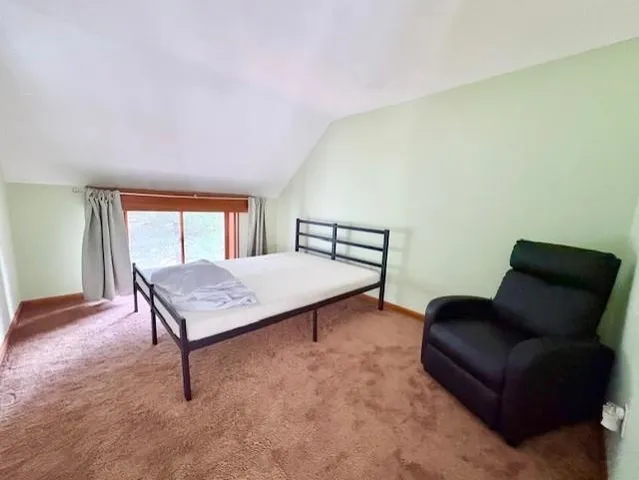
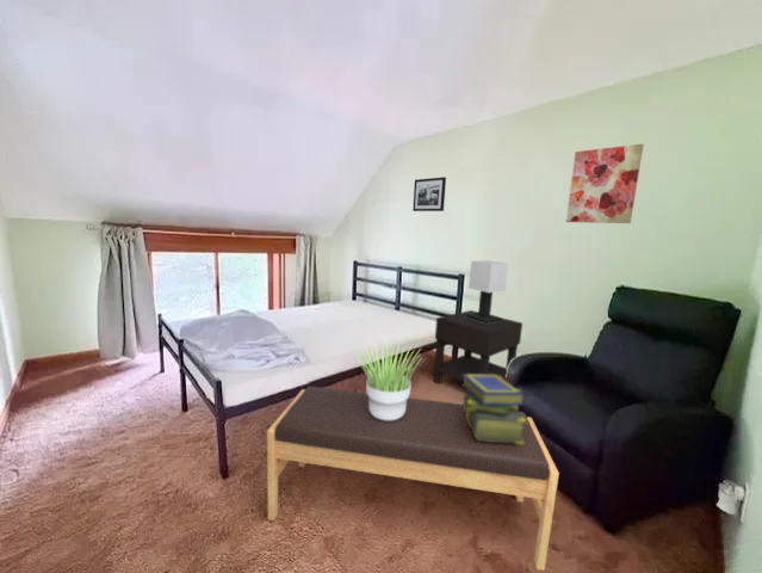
+ wall art [565,143,645,224]
+ nightstand [432,309,524,384]
+ stack of books [460,375,527,444]
+ potted plant [354,340,423,420]
+ table lamp [466,259,509,324]
+ picture frame [411,175,447,212]
+ bench [266,386,560,572]
